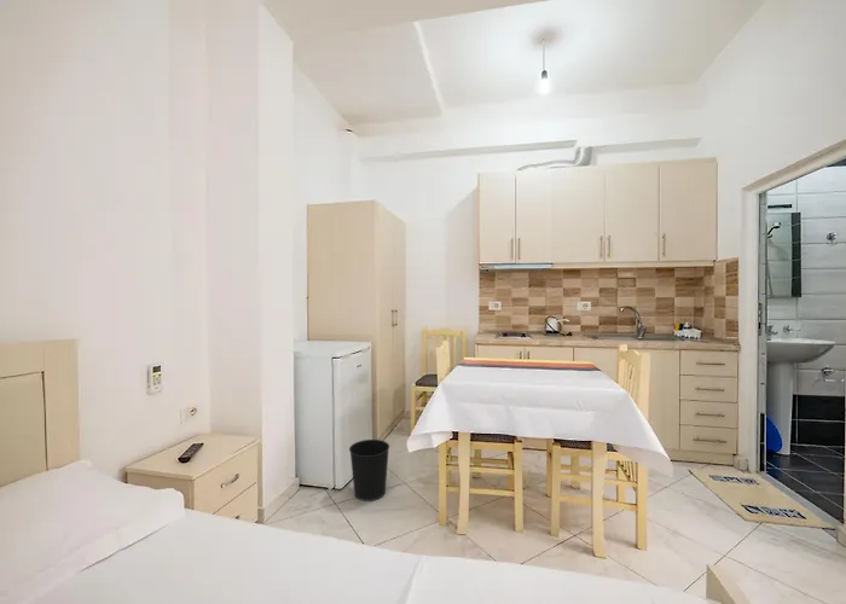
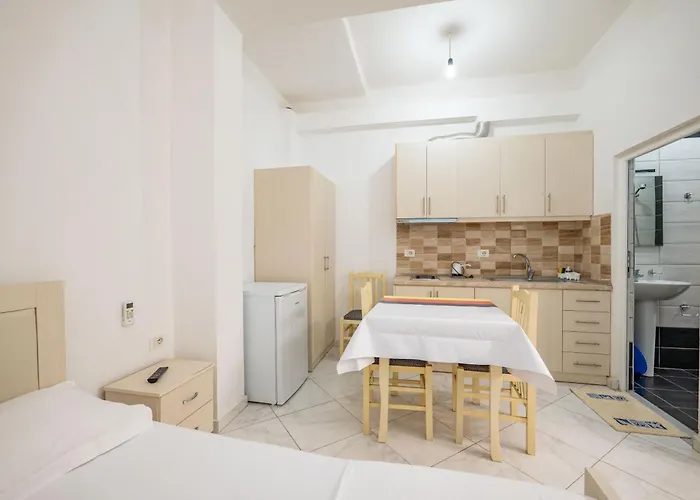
- wastebasket [348,439,390,503]
